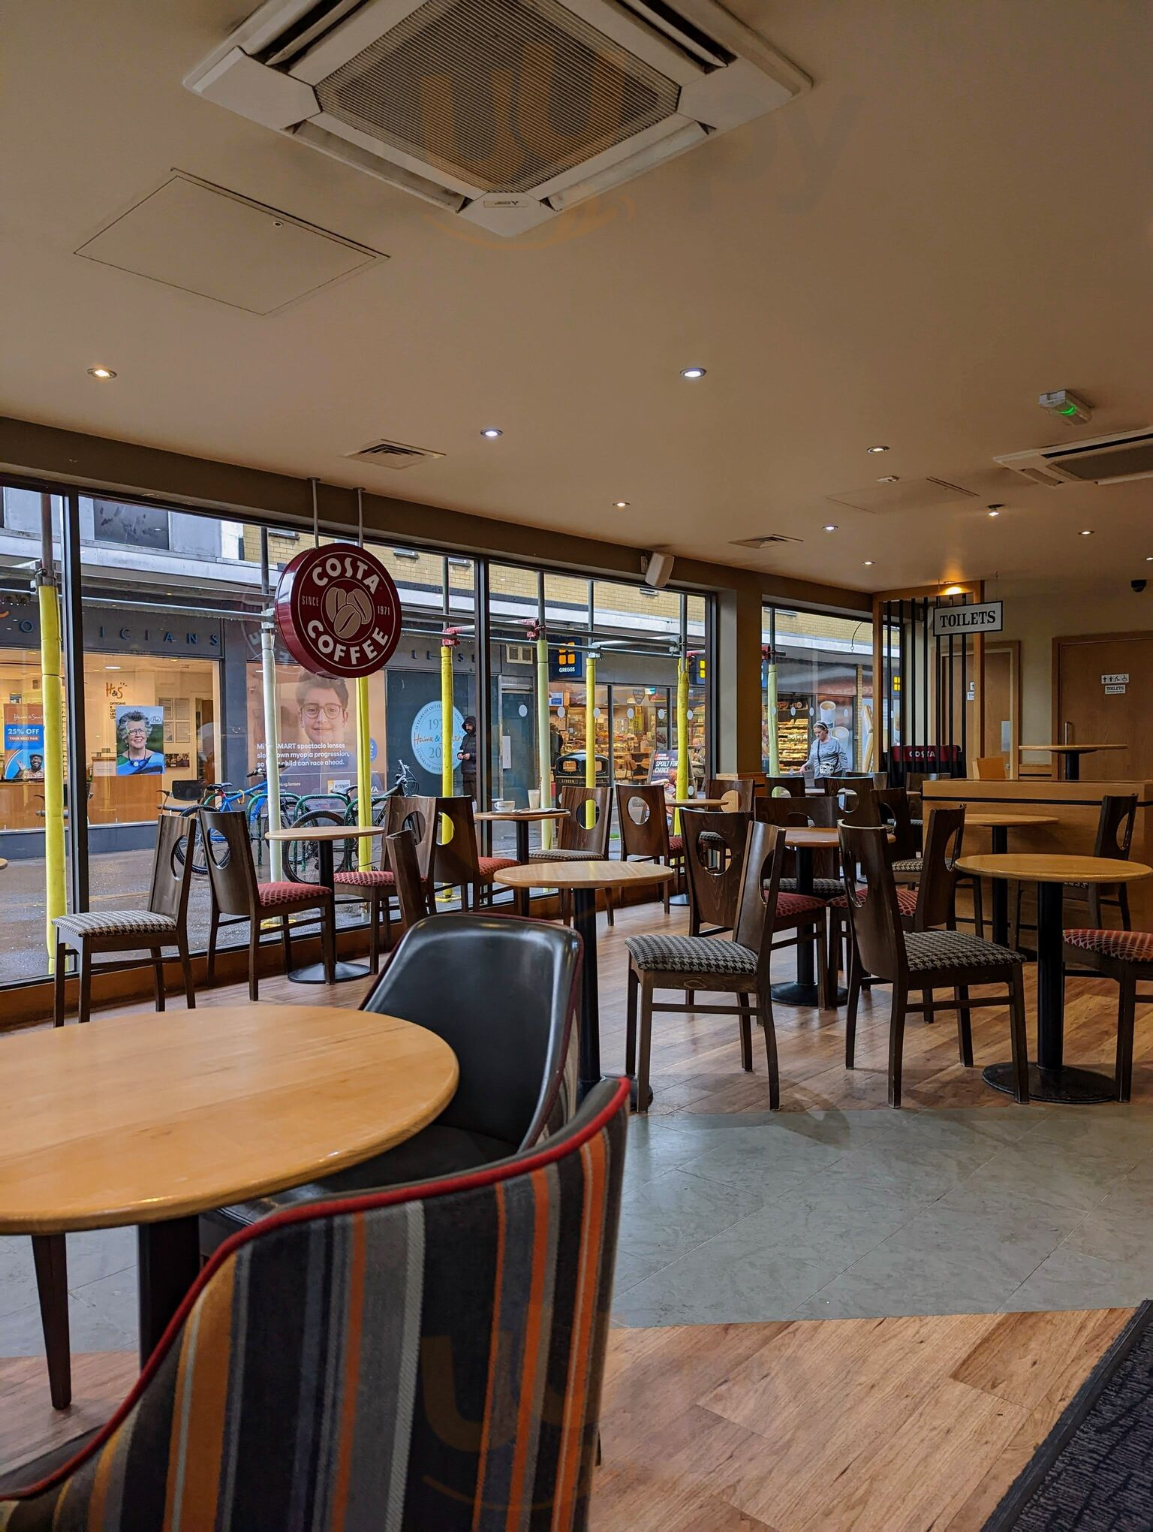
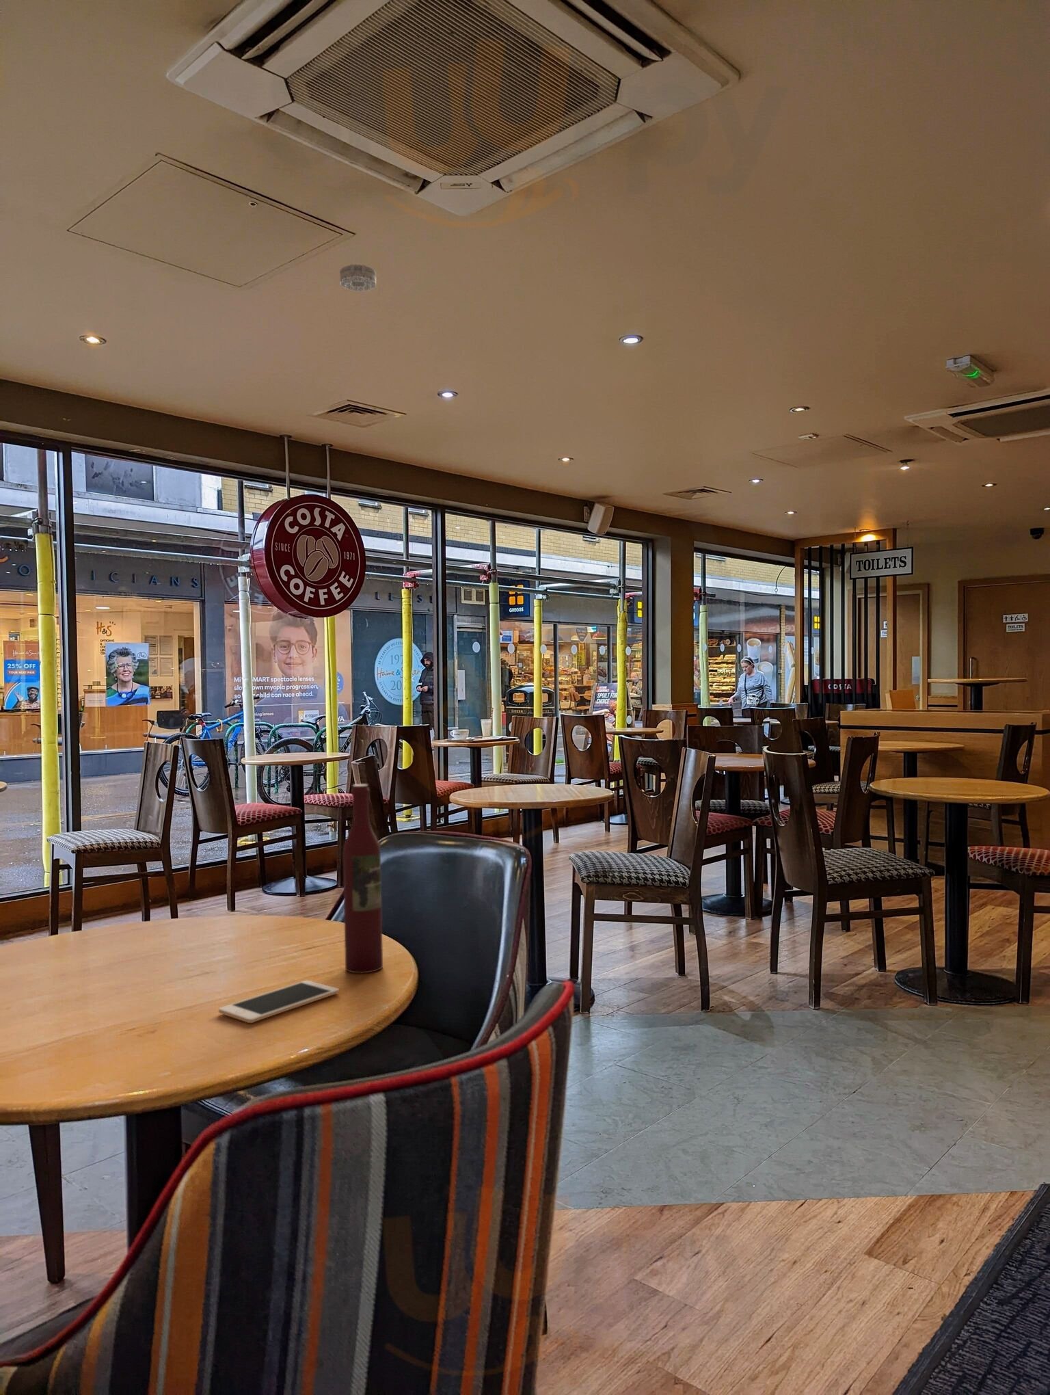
+ cell phone [218,980,340,1023]
+ wine bottle [343,784,384,974]
+ smoke detector [339,264,377,292]
